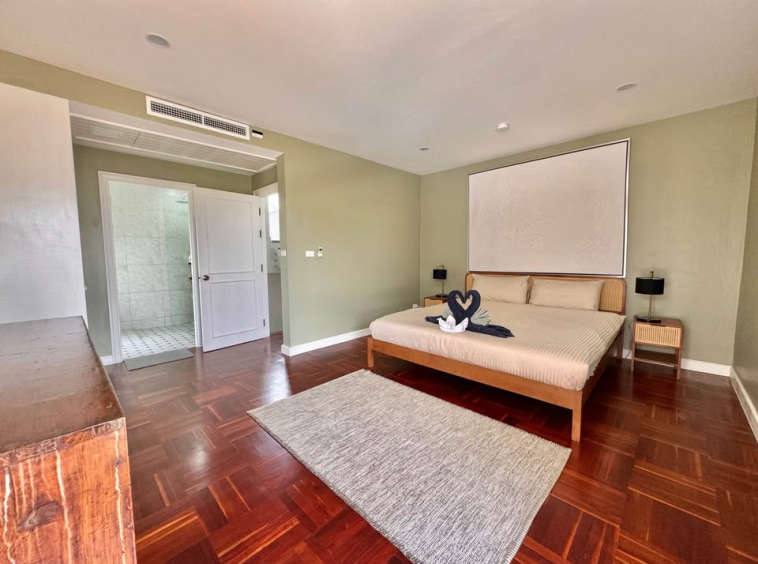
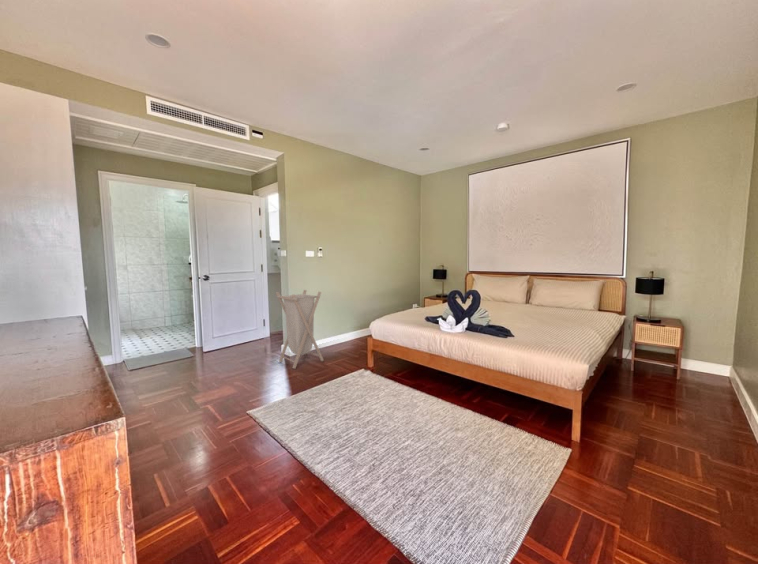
+ laundry hamper [275,289,325,370]
